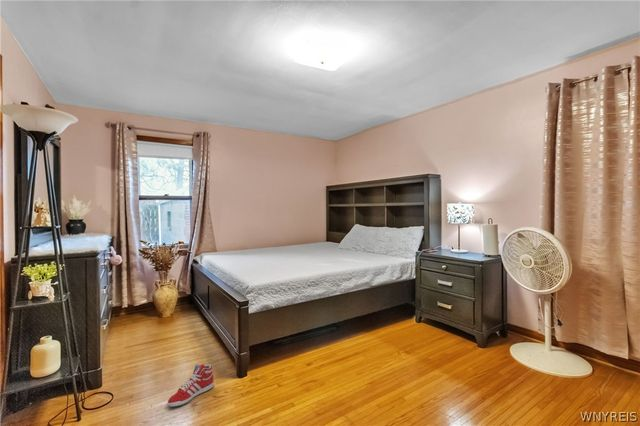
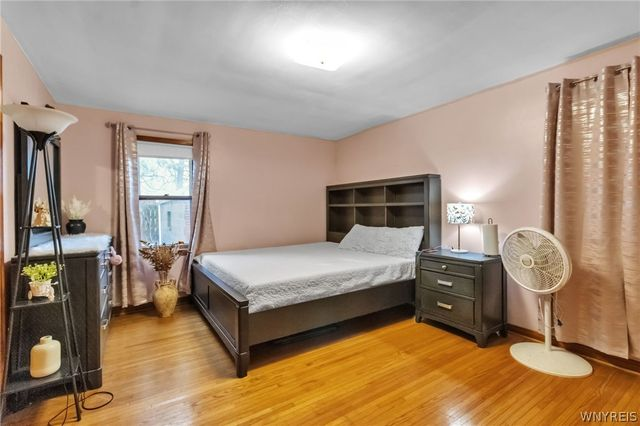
- sneaker [166,363,215,408]
